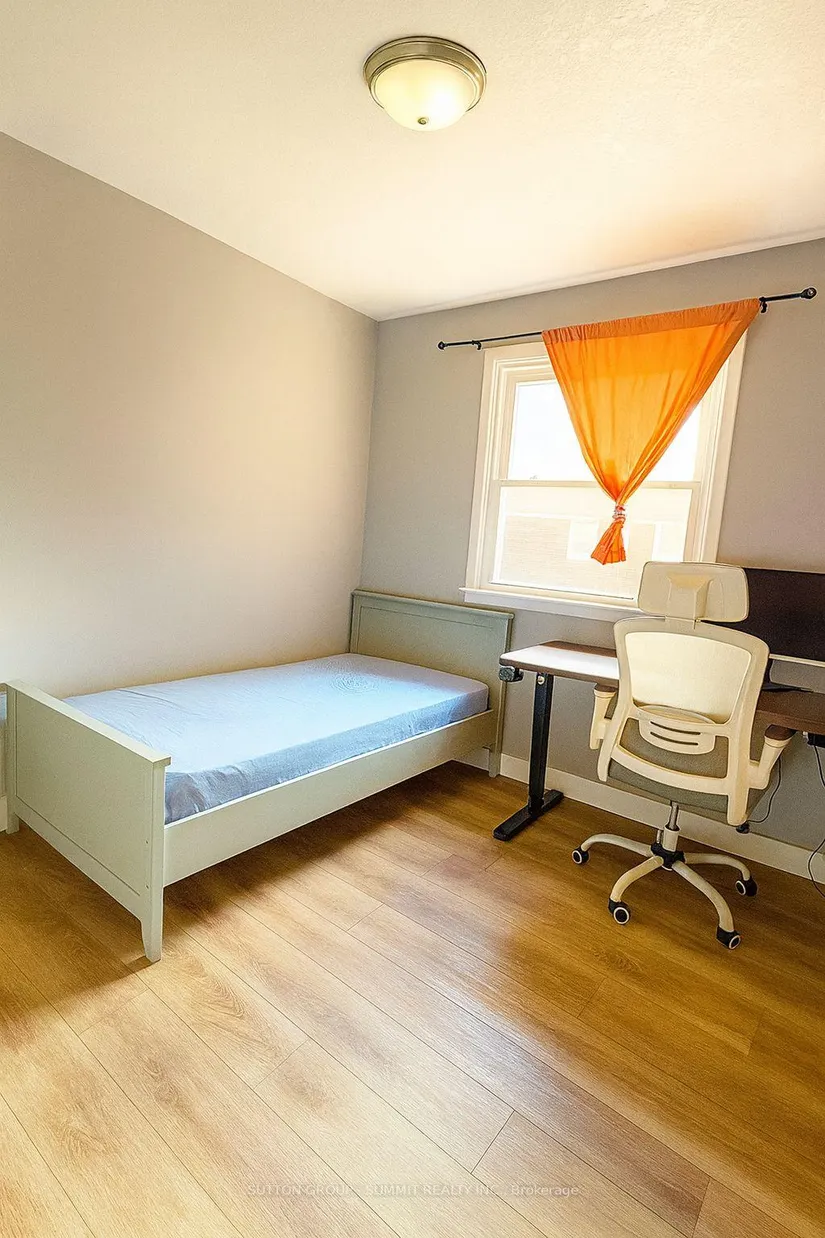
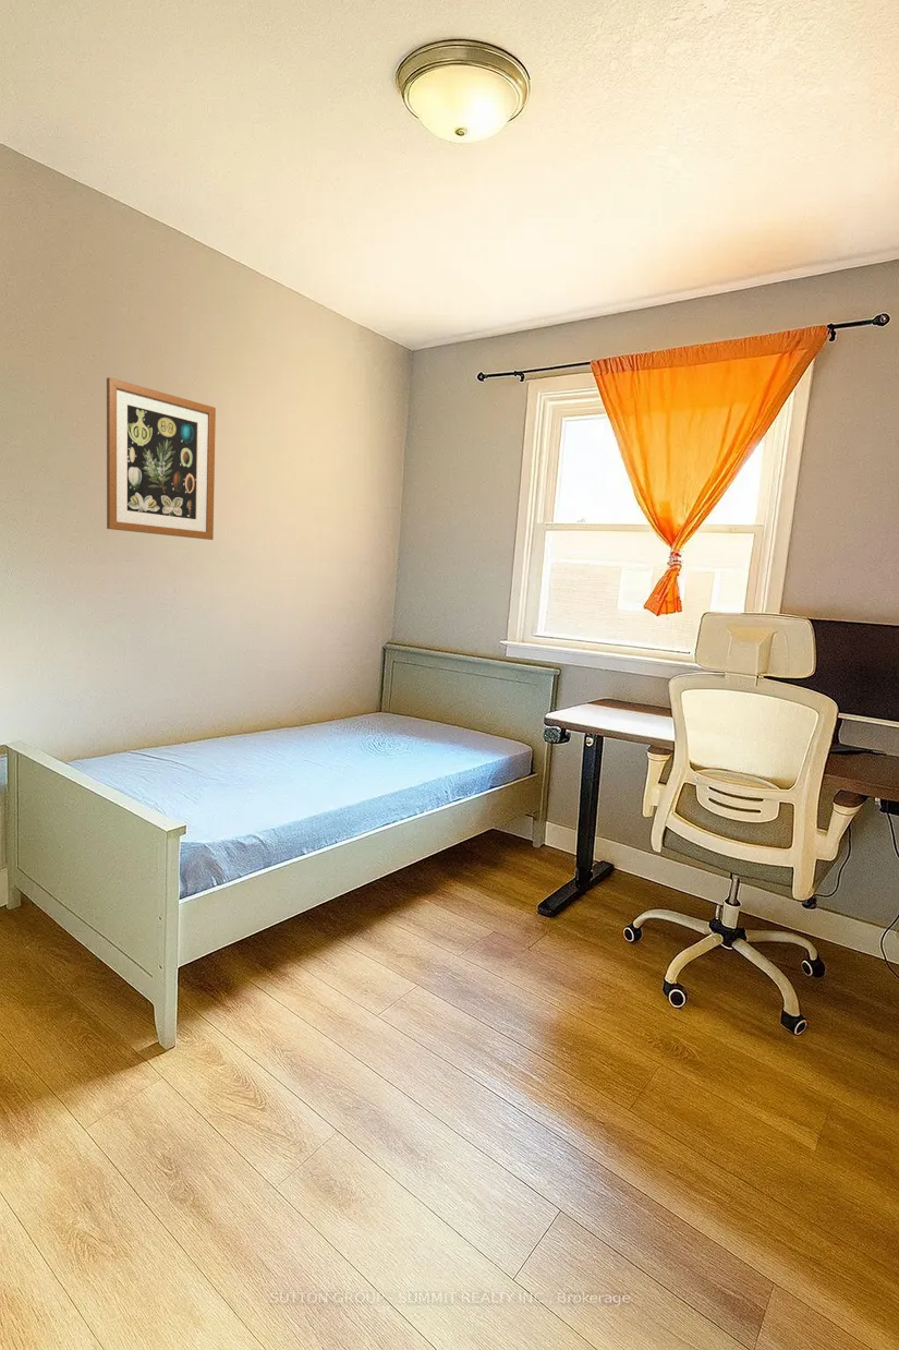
+ wall art [106,376,217,541]
